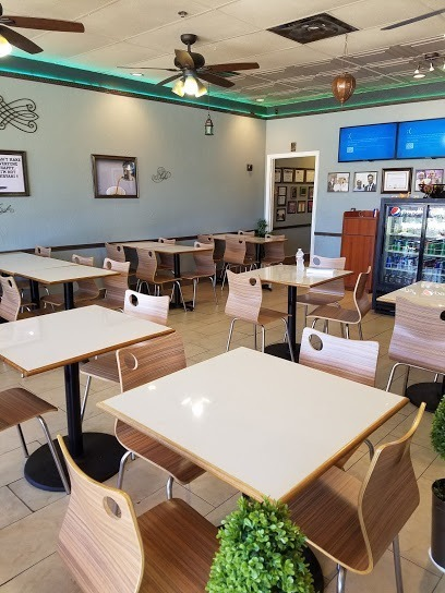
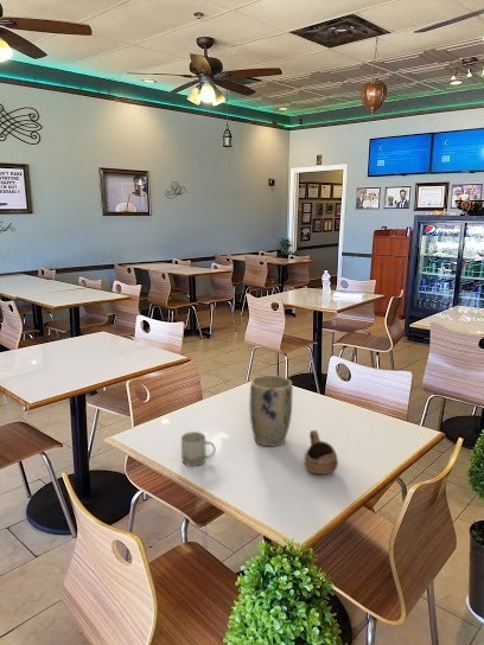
+ cup [304,429,339,475]
+ cup [180,430,217,467]
+ plant pot [248,375,293,447]
